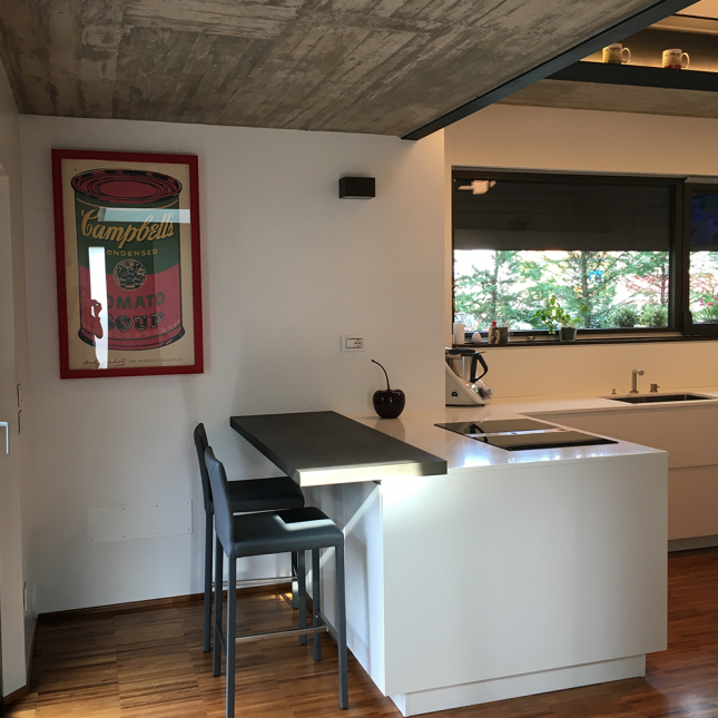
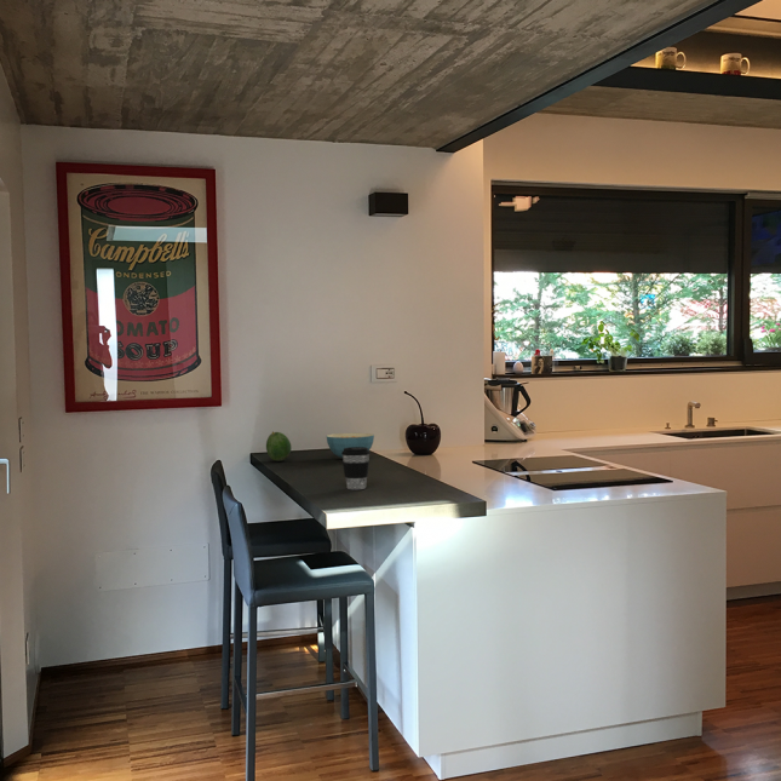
+ cereal bowl [326,432,375,459]
+ coffee cup [341,447,372,490]
+ fruit [265,430,292,463]
